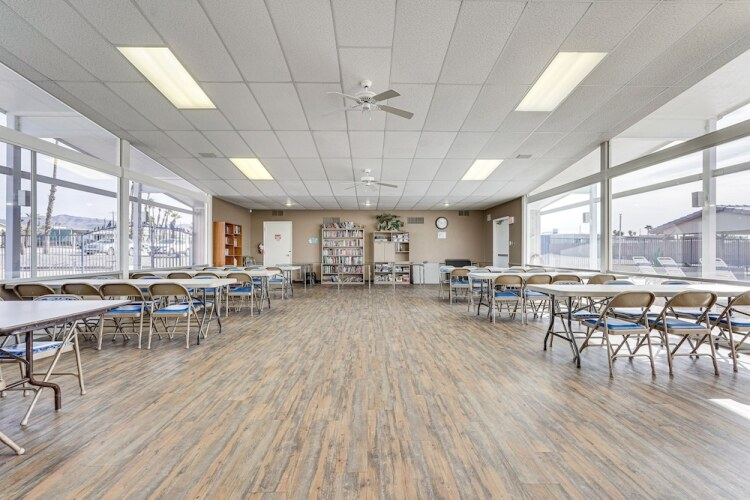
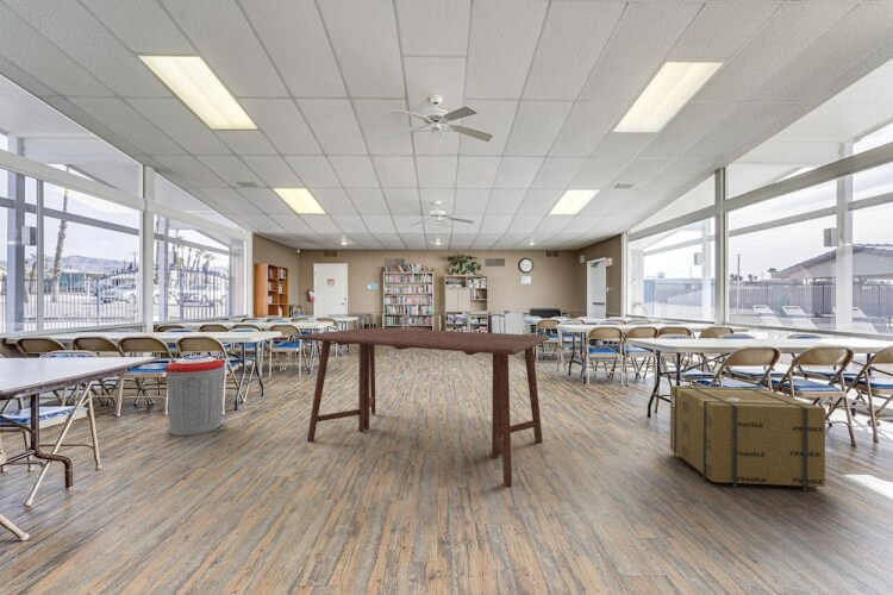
+ dining table [296,326,550,488]
+ trash can [164,355,226,437]
+ cardboard box [669,384,826,491]
